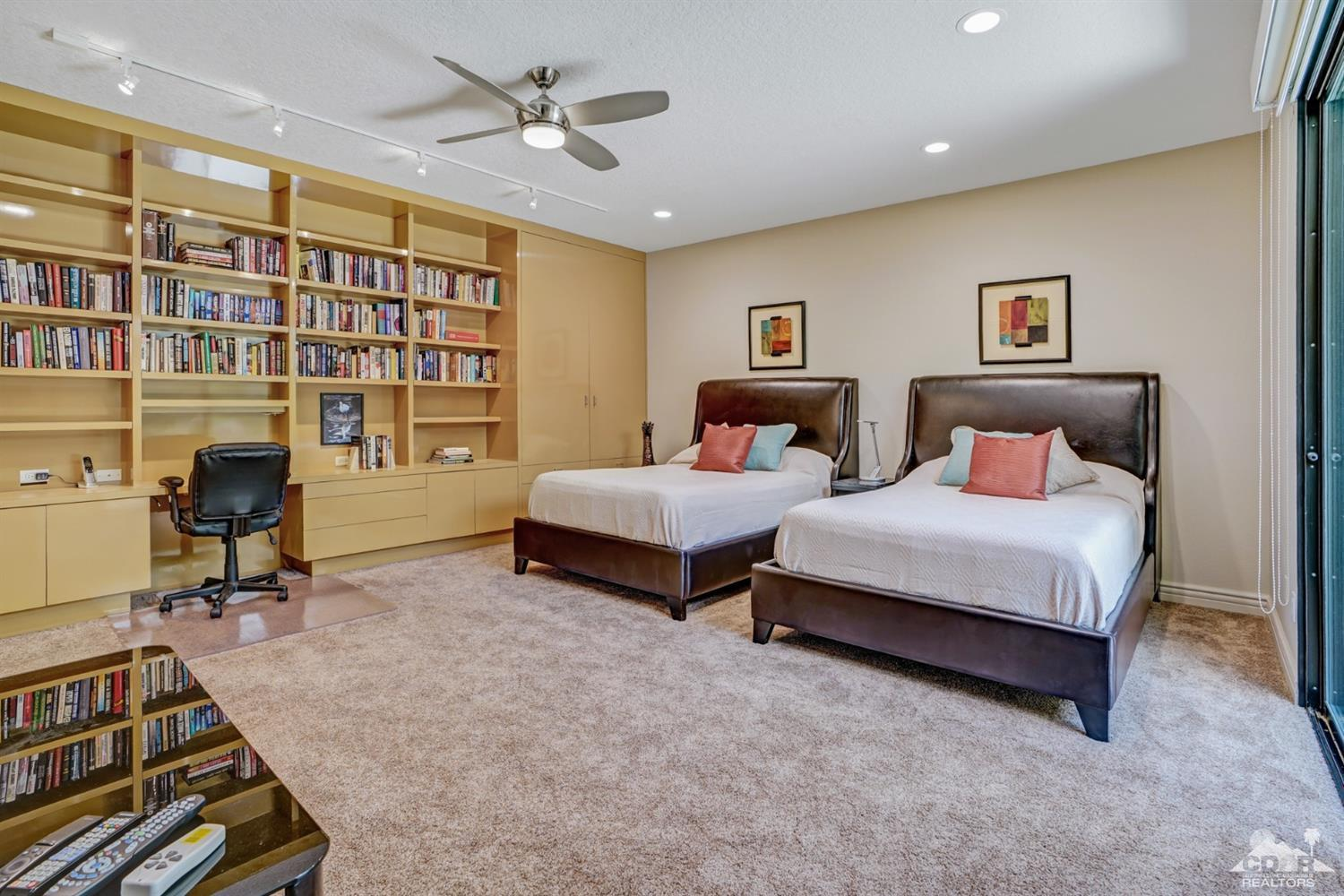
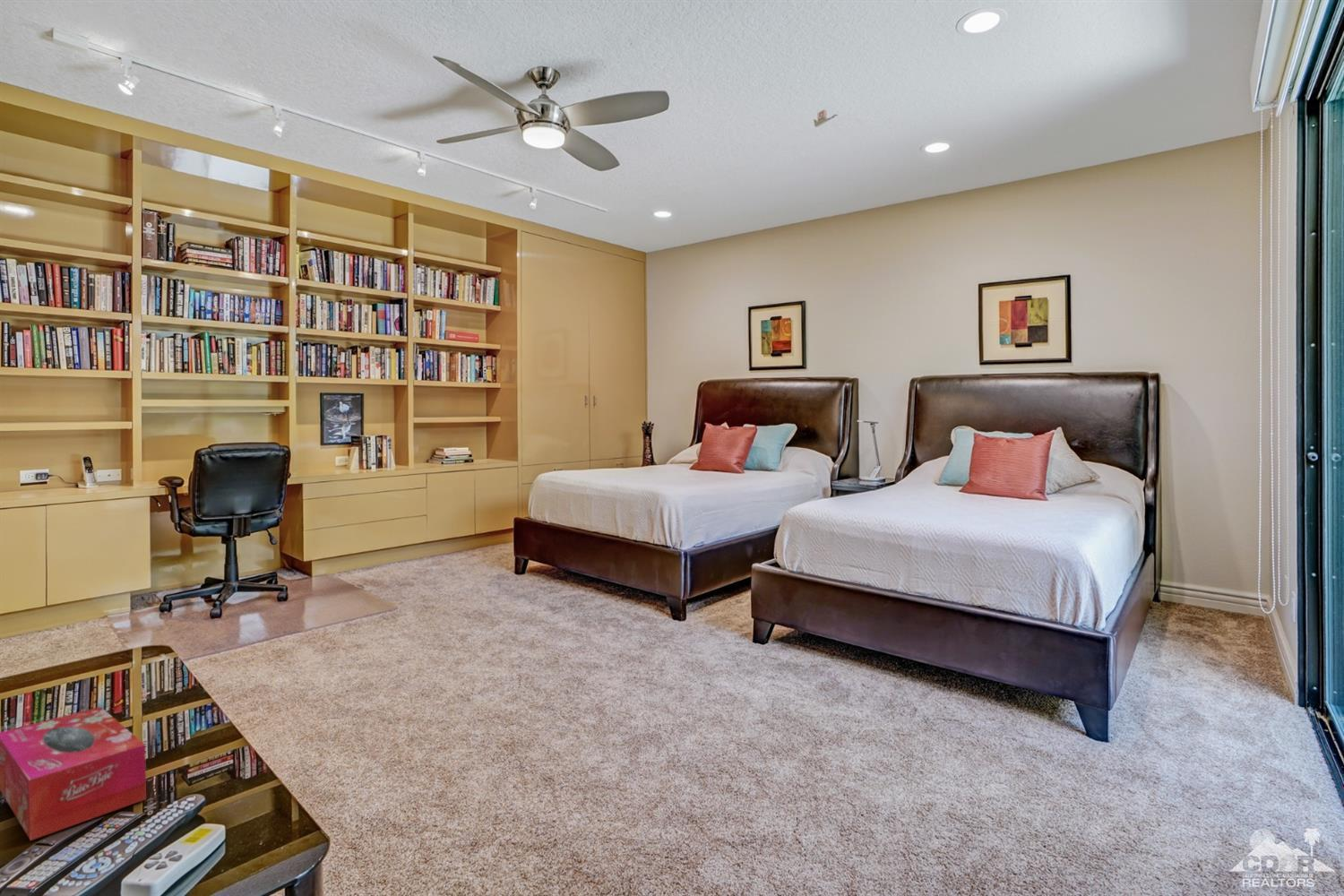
+ tissue box [0,706,147,841]
+ tape dispenser [813,108,839,128]
